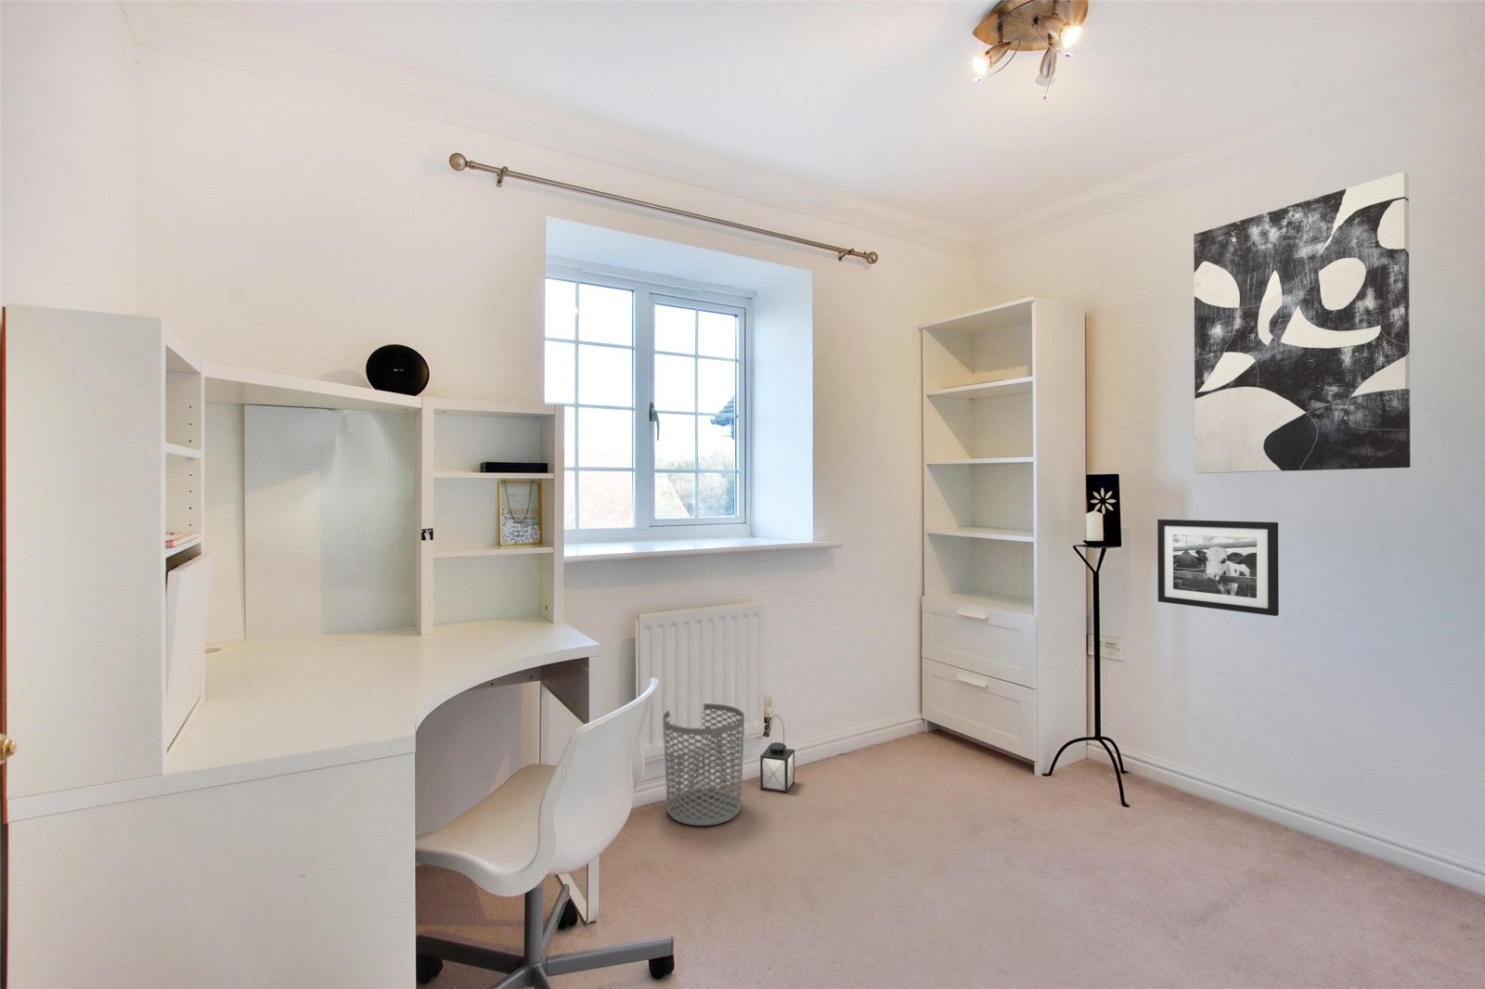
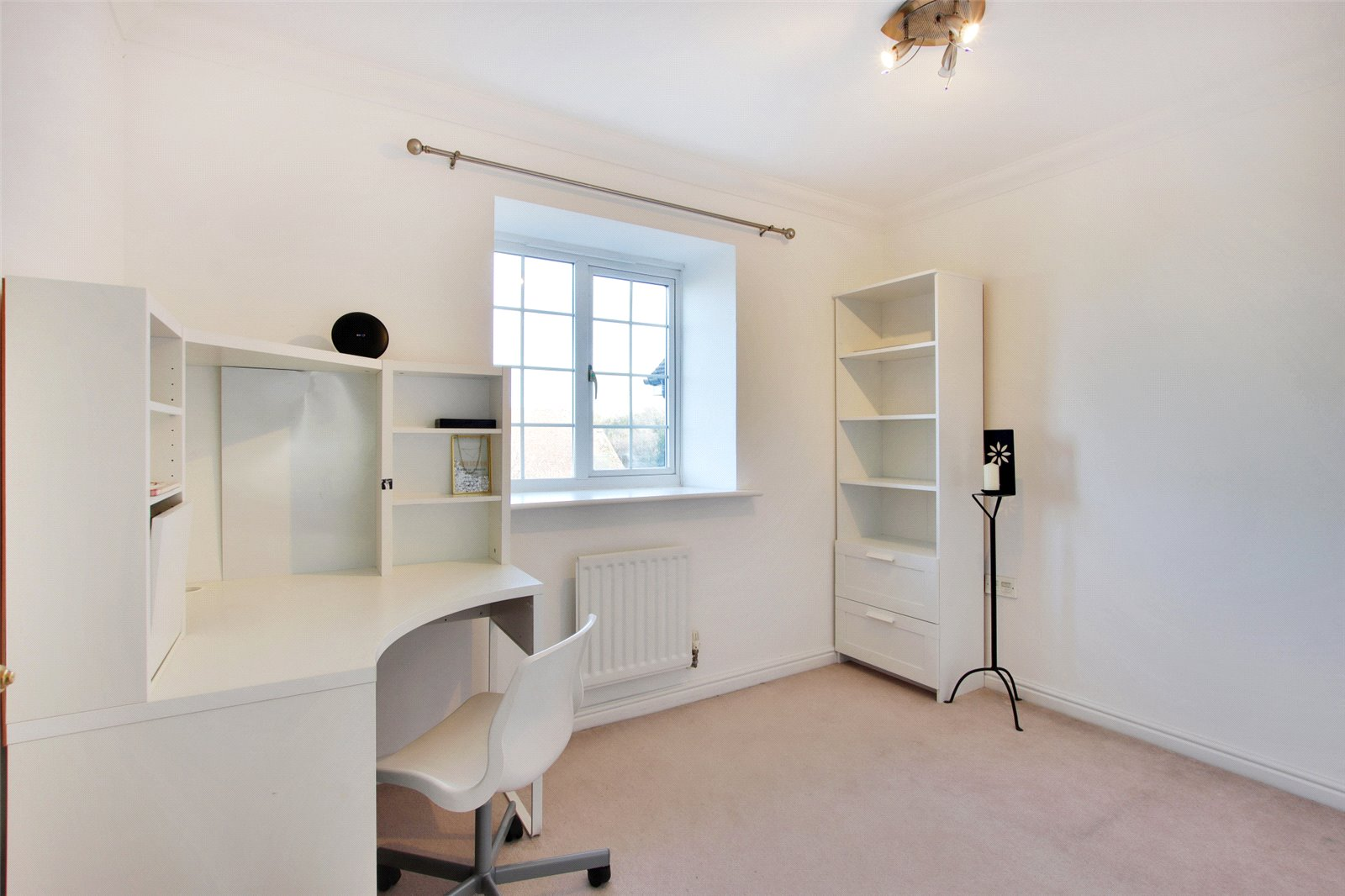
- lantern [760,714,795,794]
- waste bin [661,702,745,827]
- picture frame [1156,519,1280,617]
- wall art [1192,171,1411,475]
